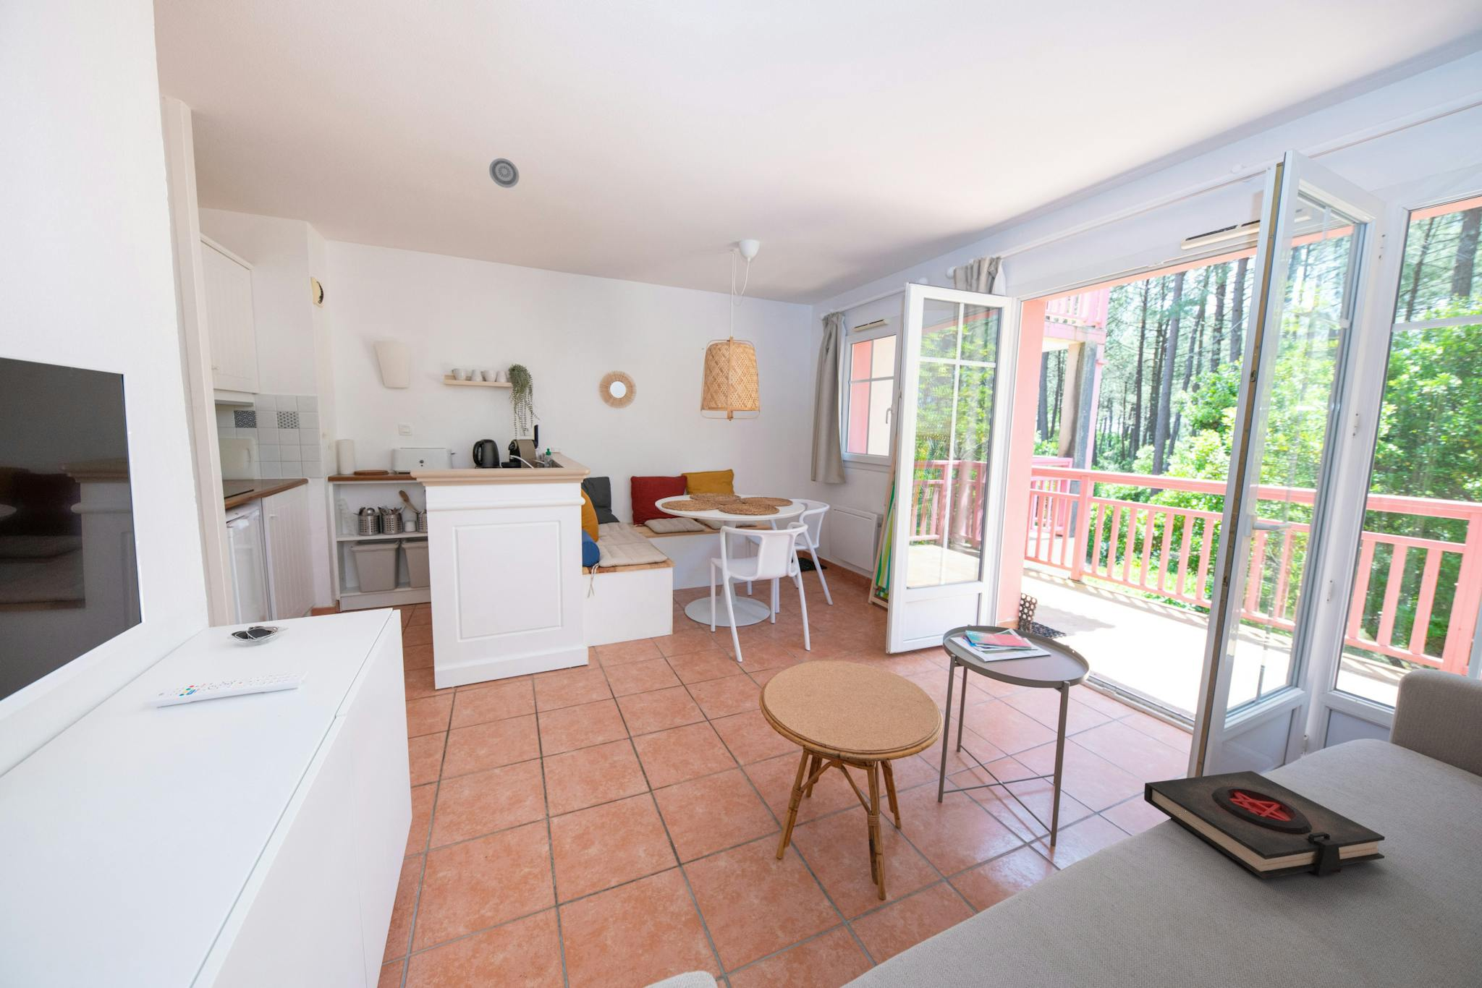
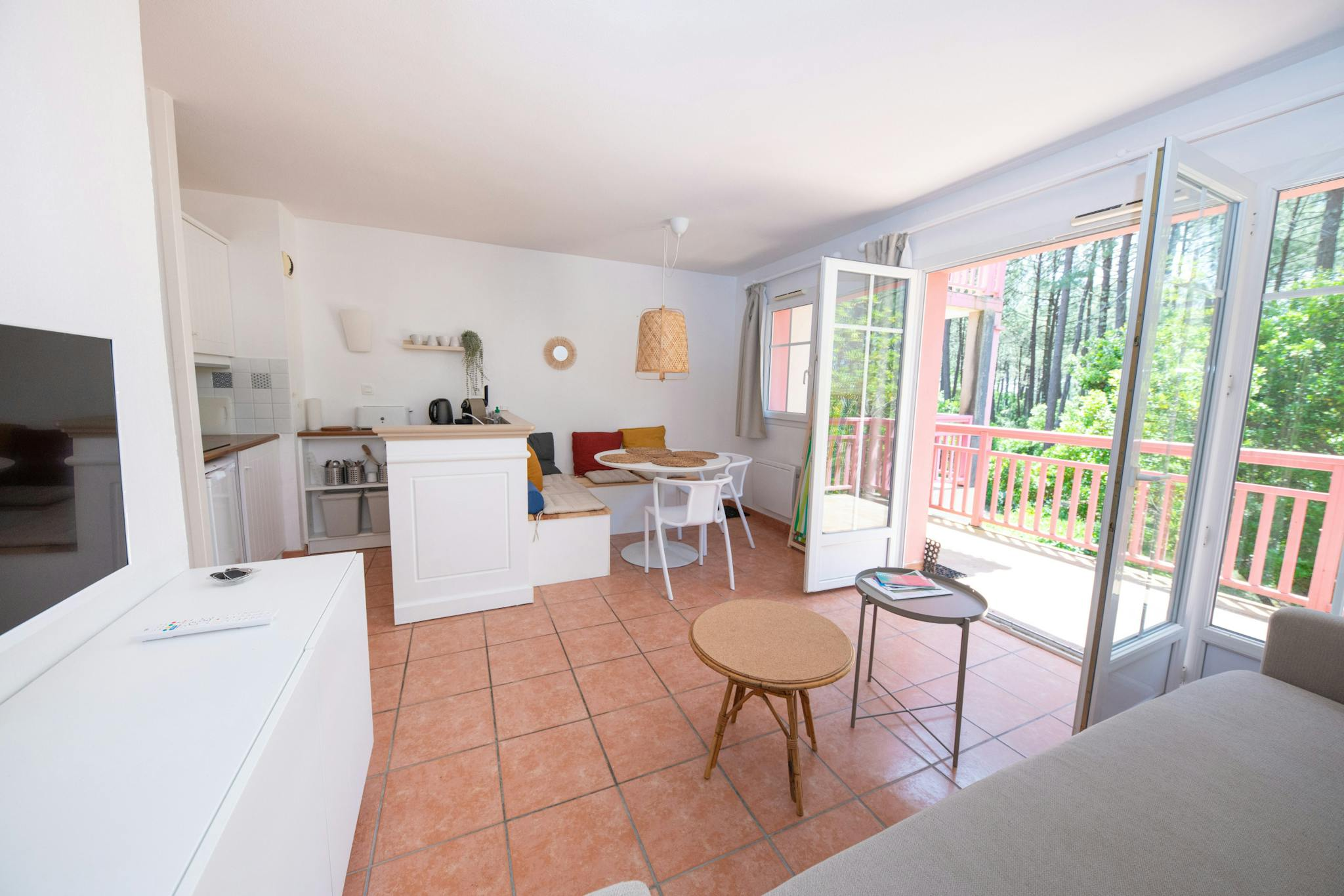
- book [1143,771,1386,880]
- smoke detector [488,158,520,189]
